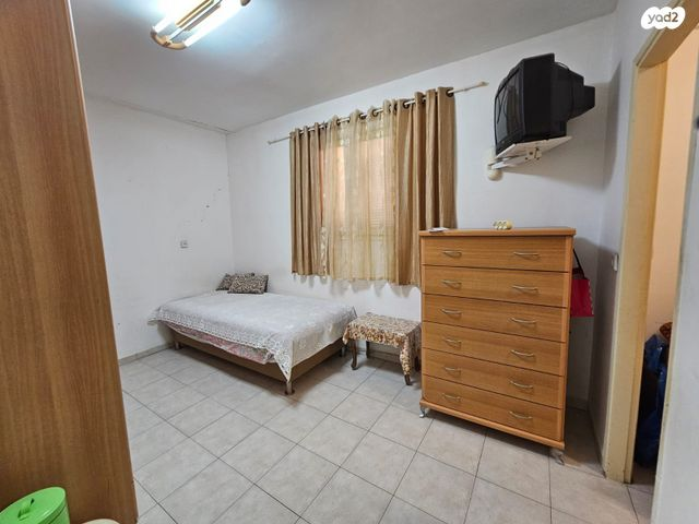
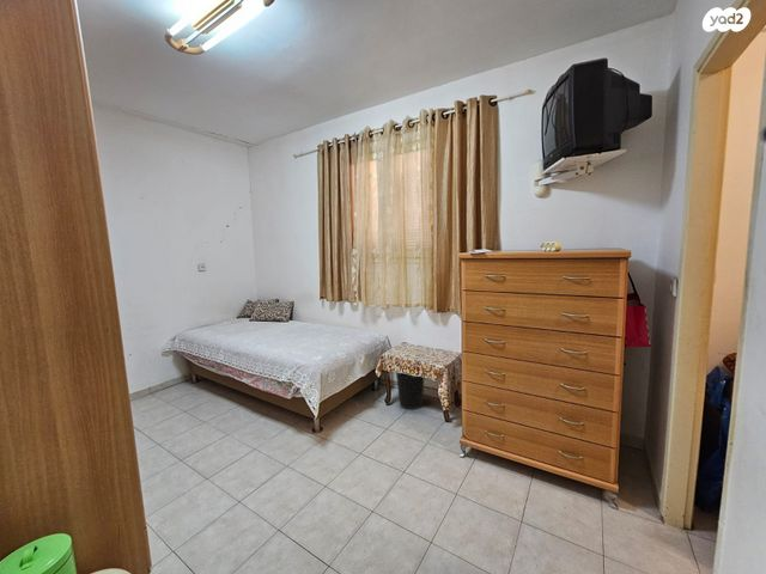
+ wastebasket [395,371,425,410]
